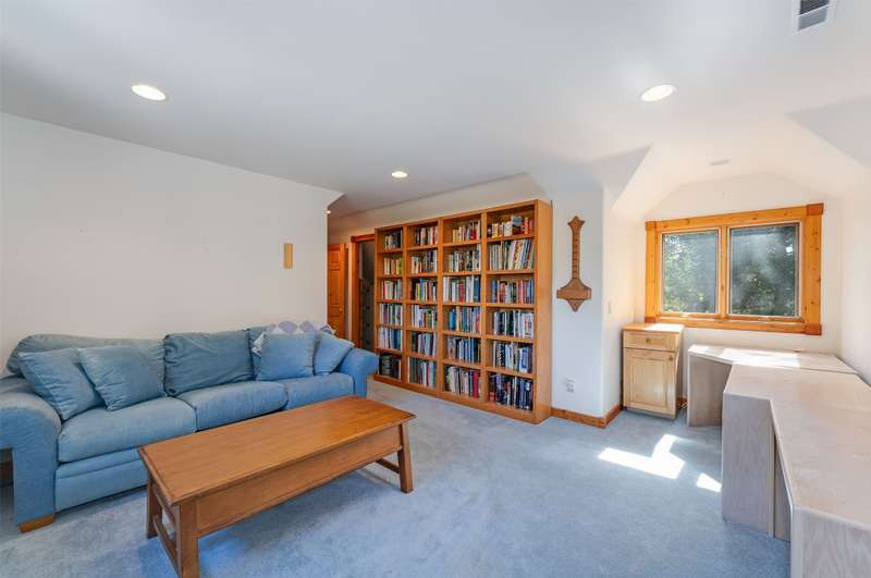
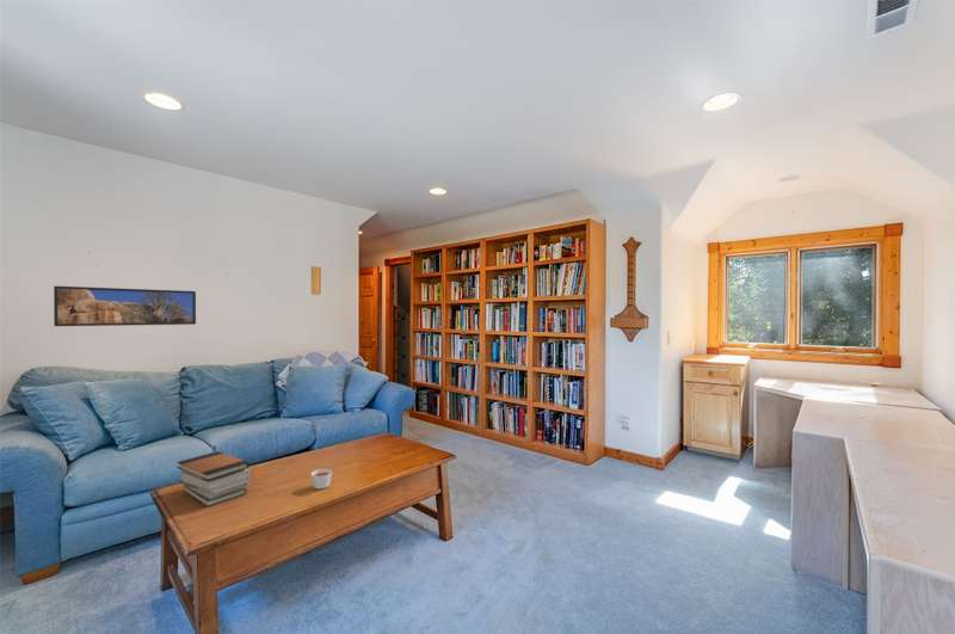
+ book stack [175,450,251,507]
+ candle [310,468,333,490]
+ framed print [53,285,197,327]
